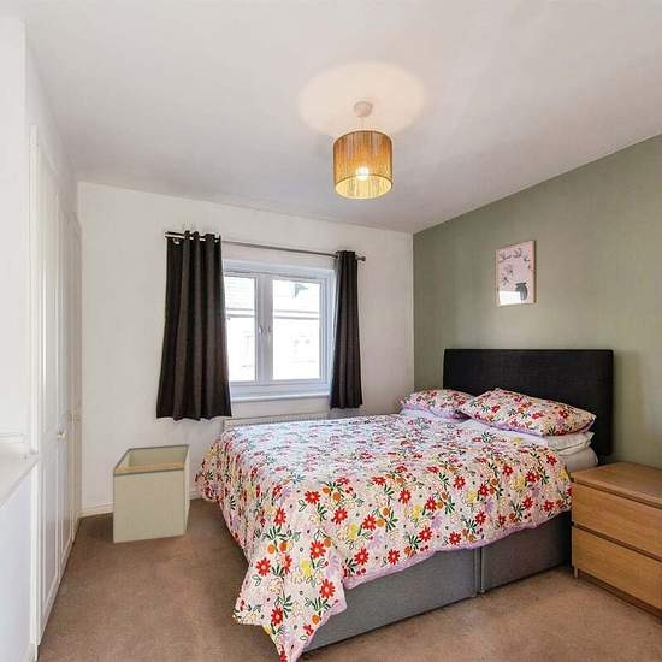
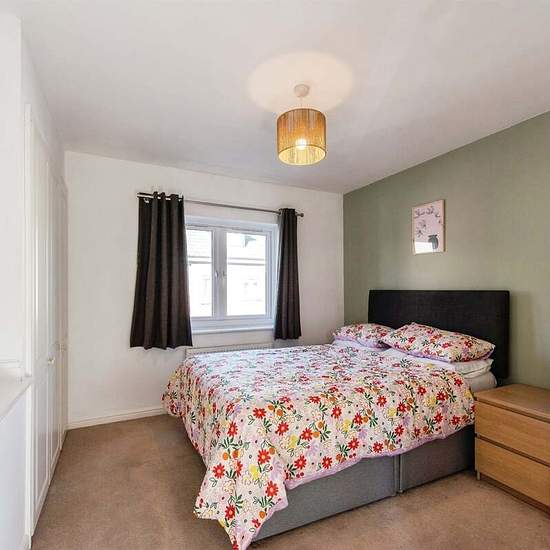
- storage bin [112,443,190,544]
